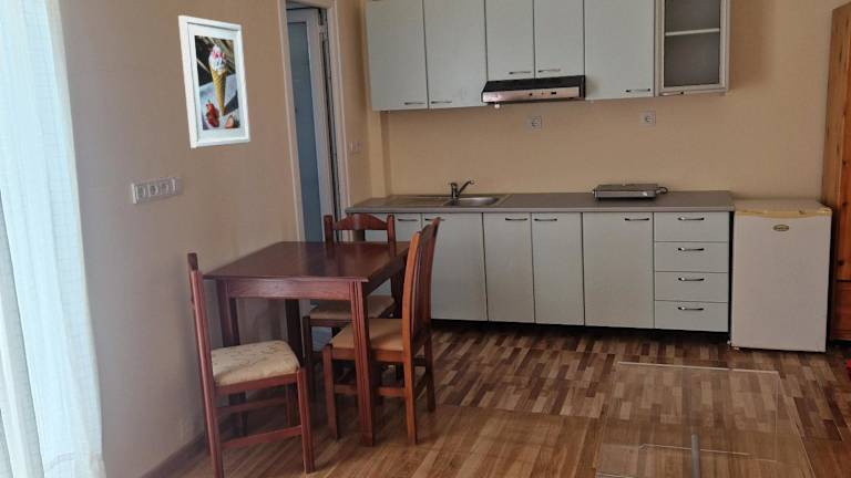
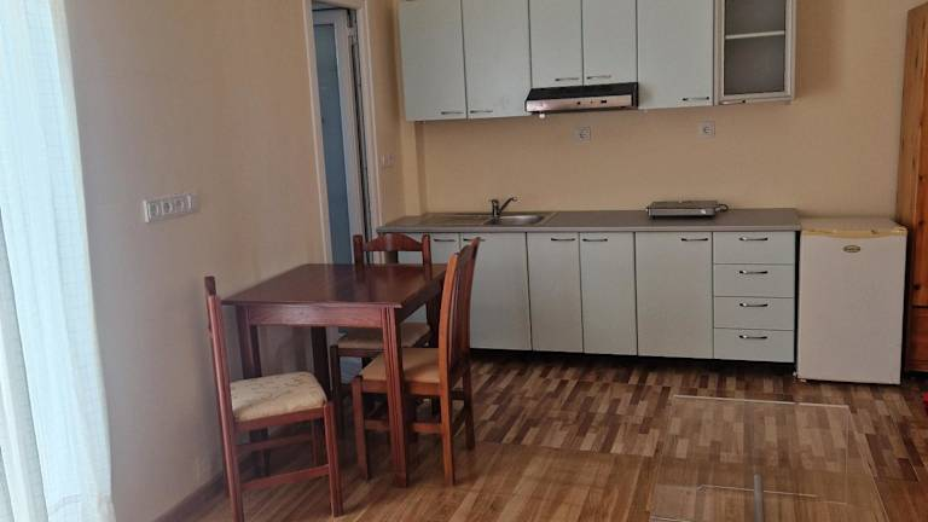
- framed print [177,14,252,149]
